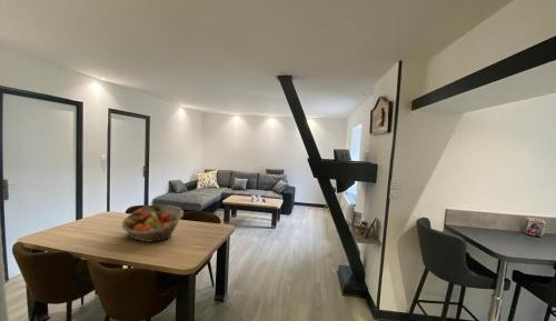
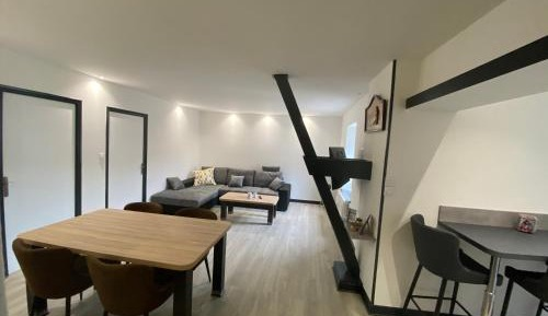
- fruit basket [121,203,185,243]
